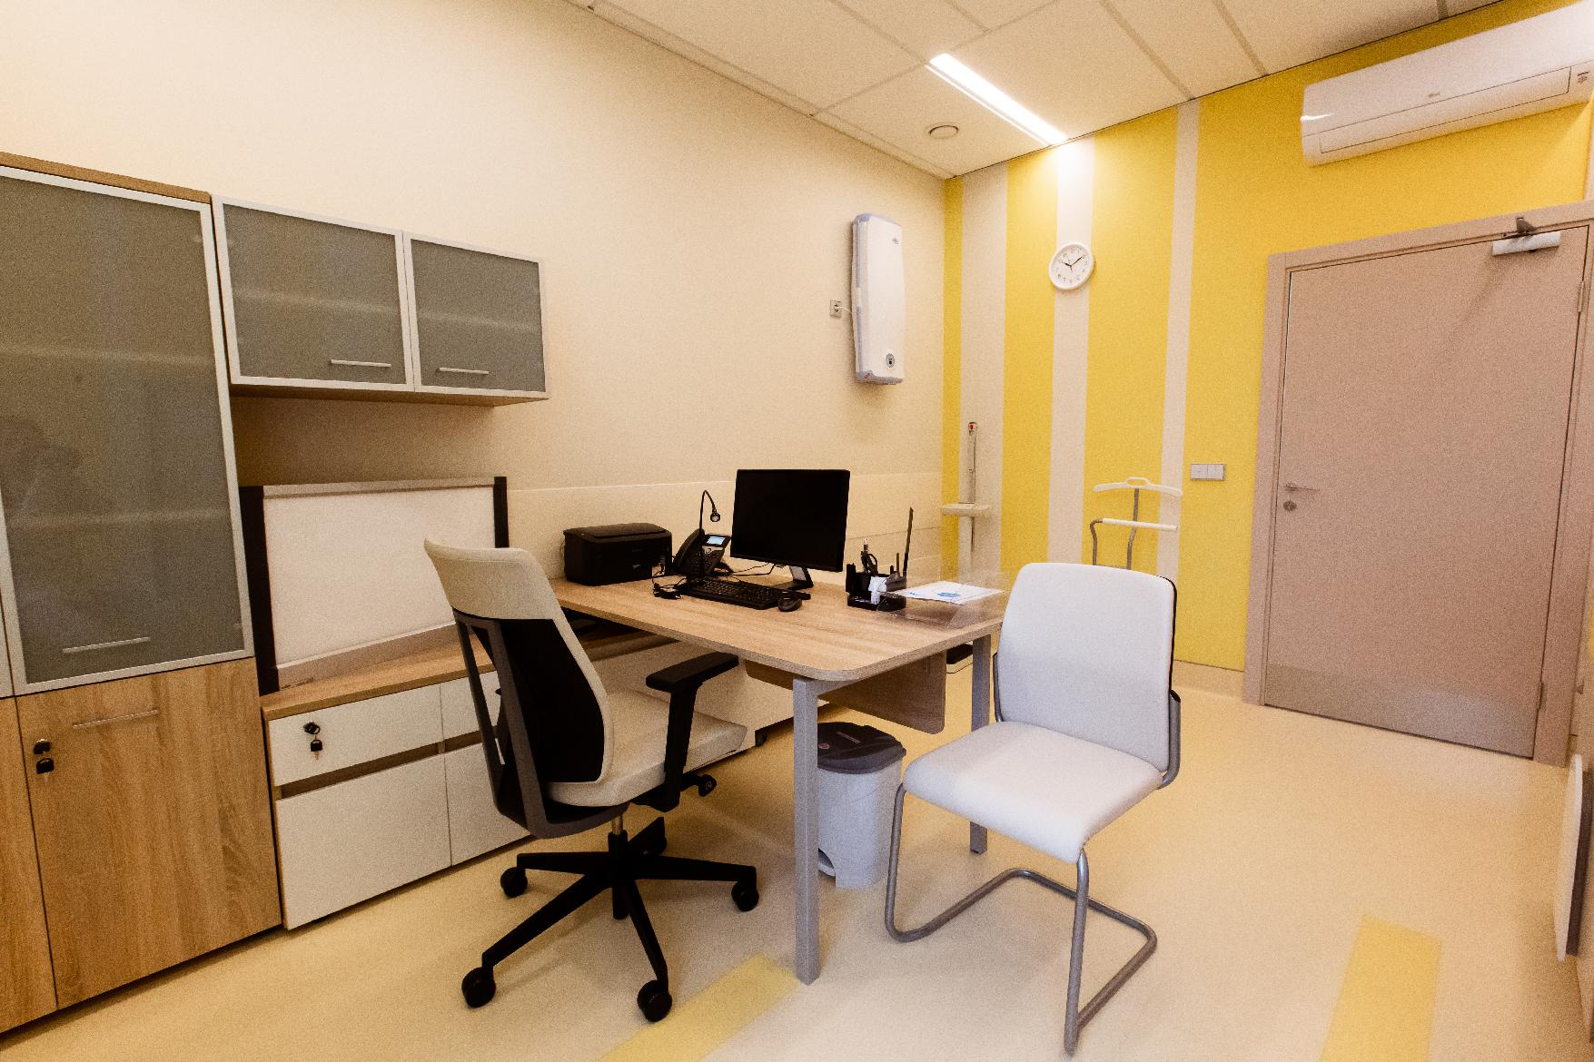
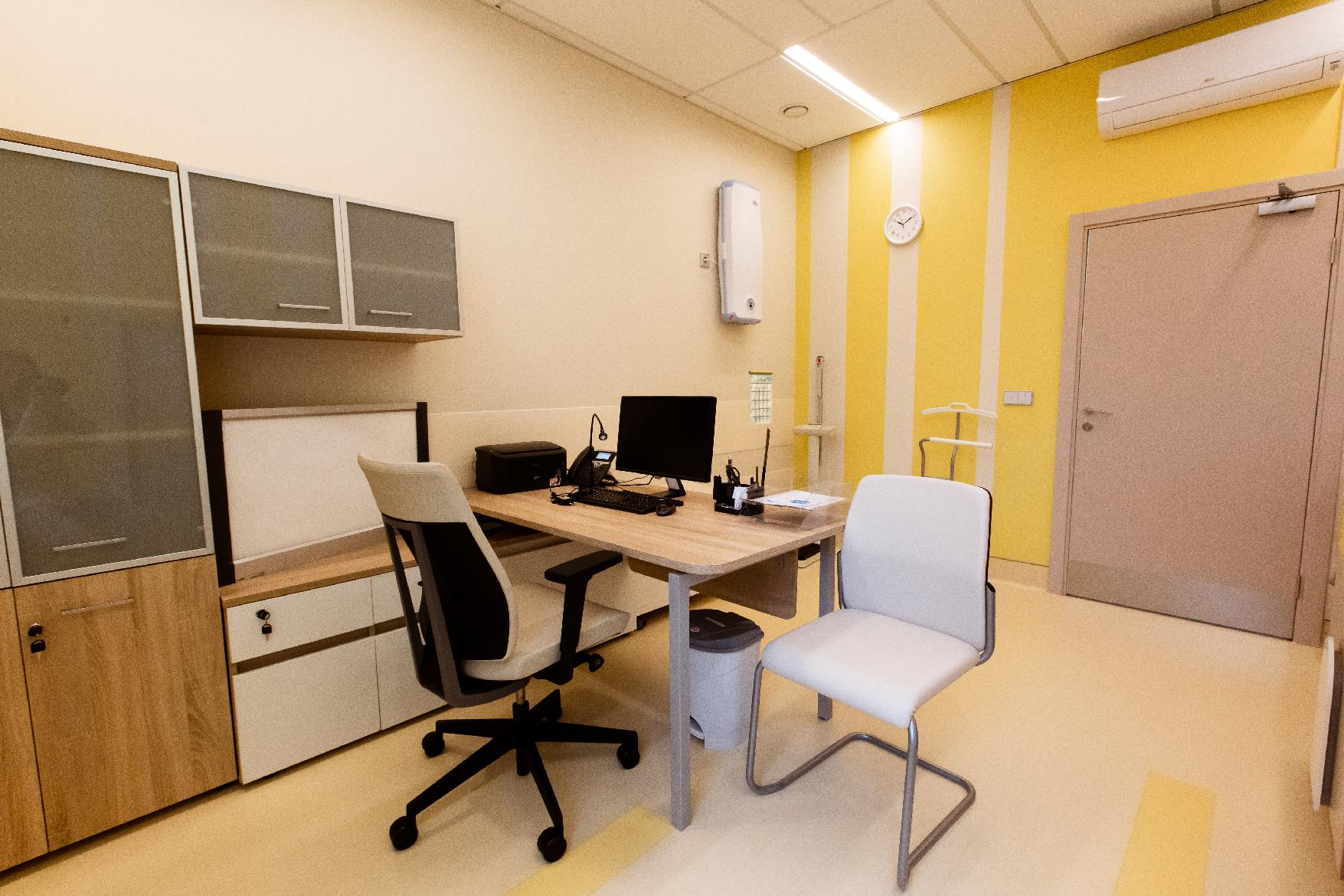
+ calendar [747,358,773,426]
